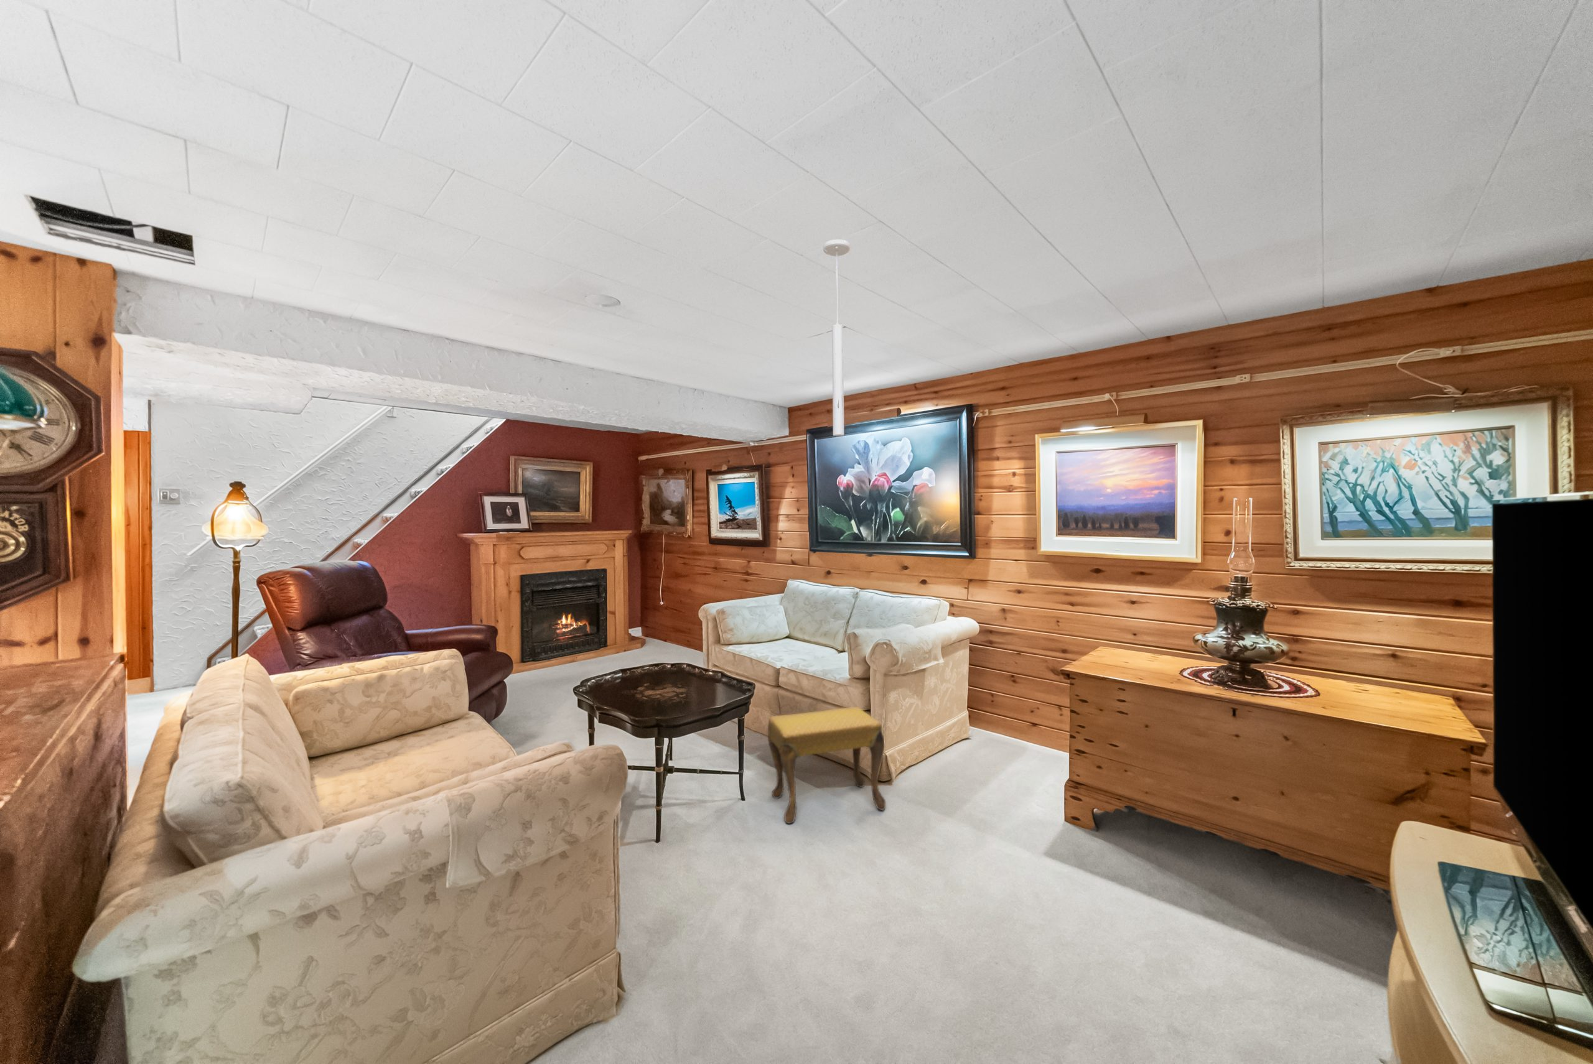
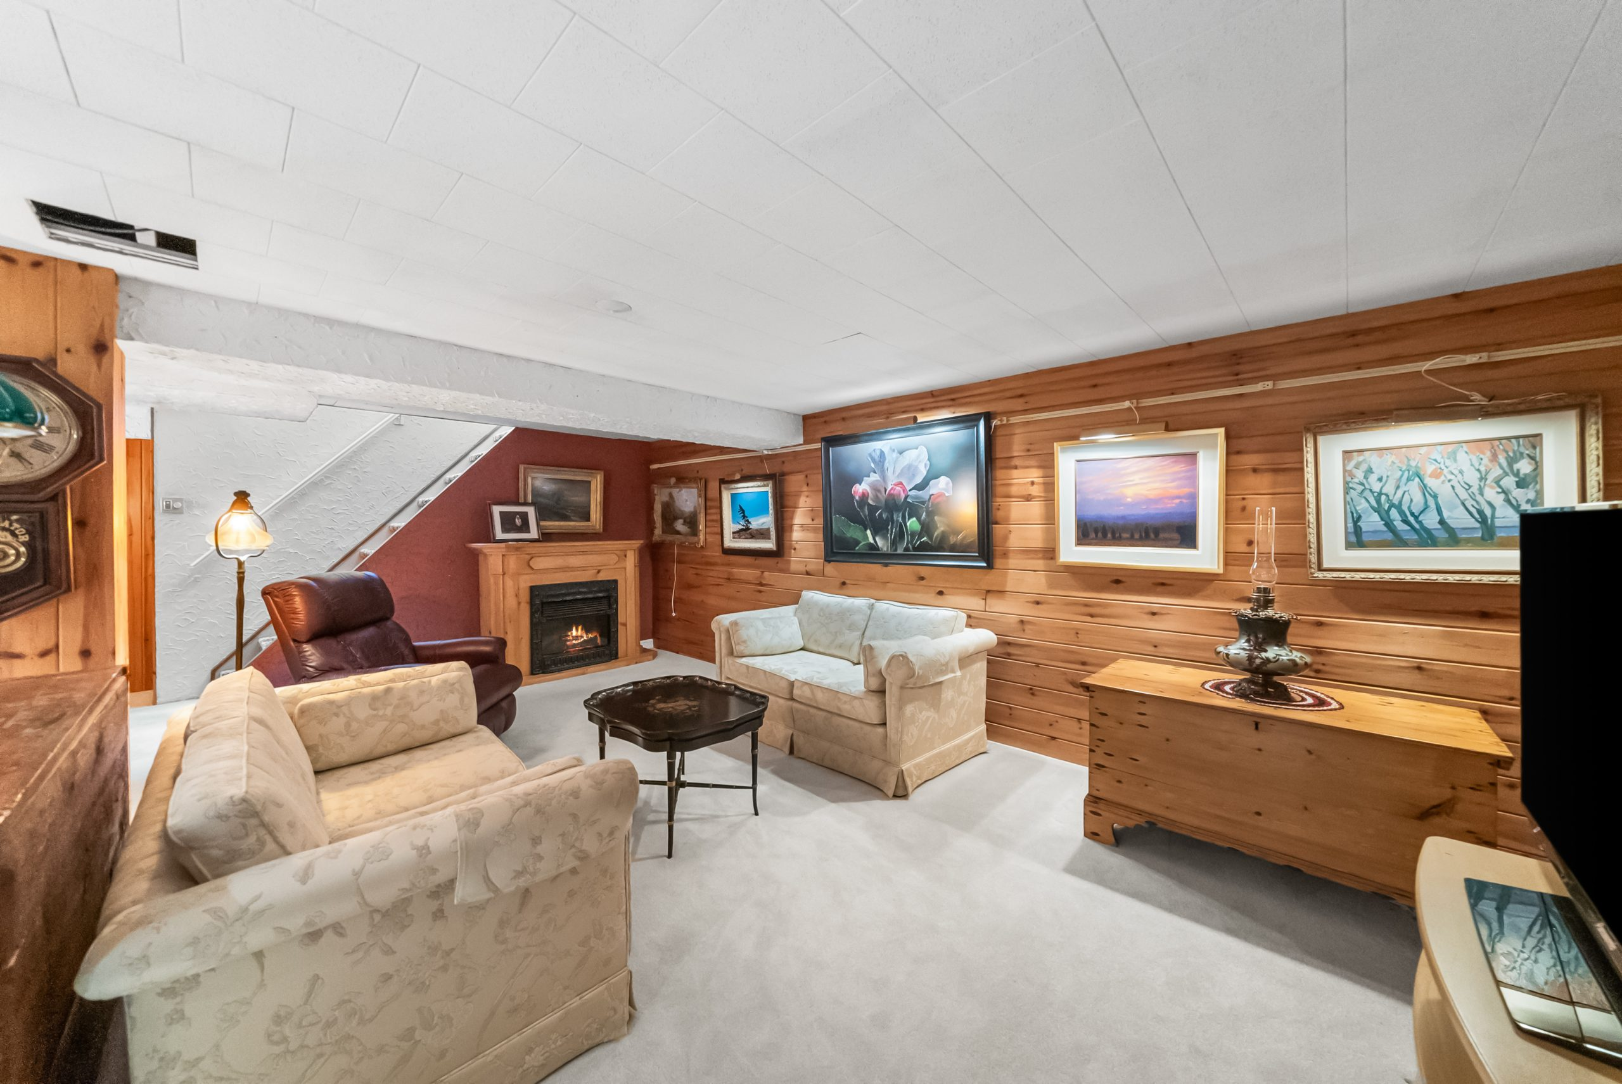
- ceiling light [823,239,852,437]
- footstool [767,707,886,824]
